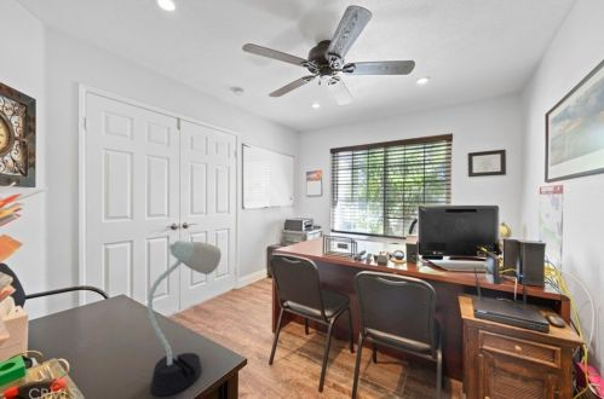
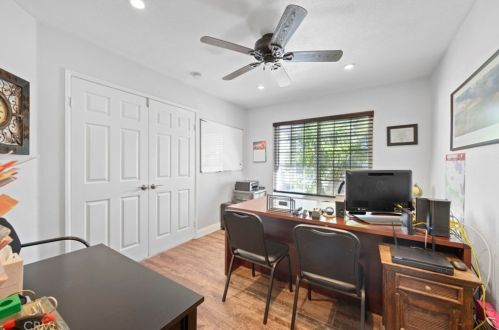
- desk lamp [146,239,223,397]
